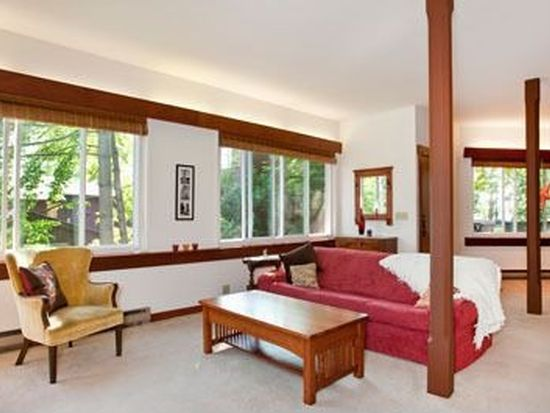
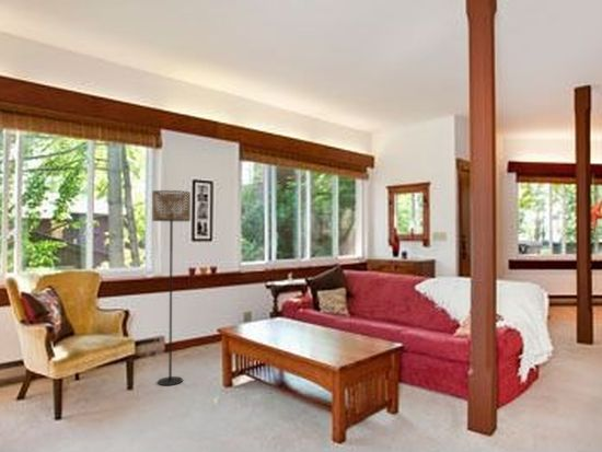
+ floor lamp [151,189,192,386]
